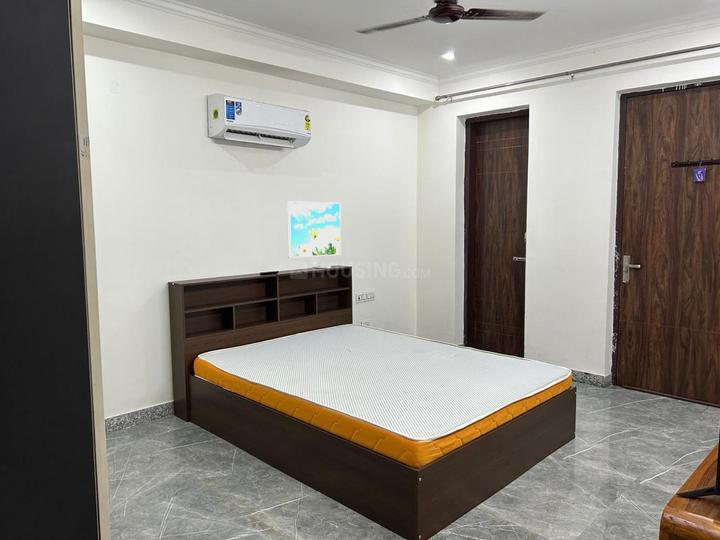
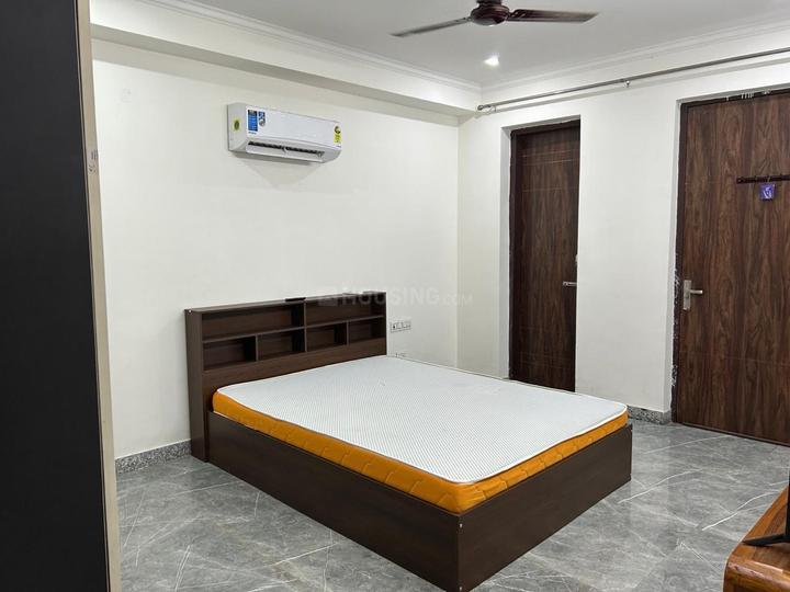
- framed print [286,200,342,259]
